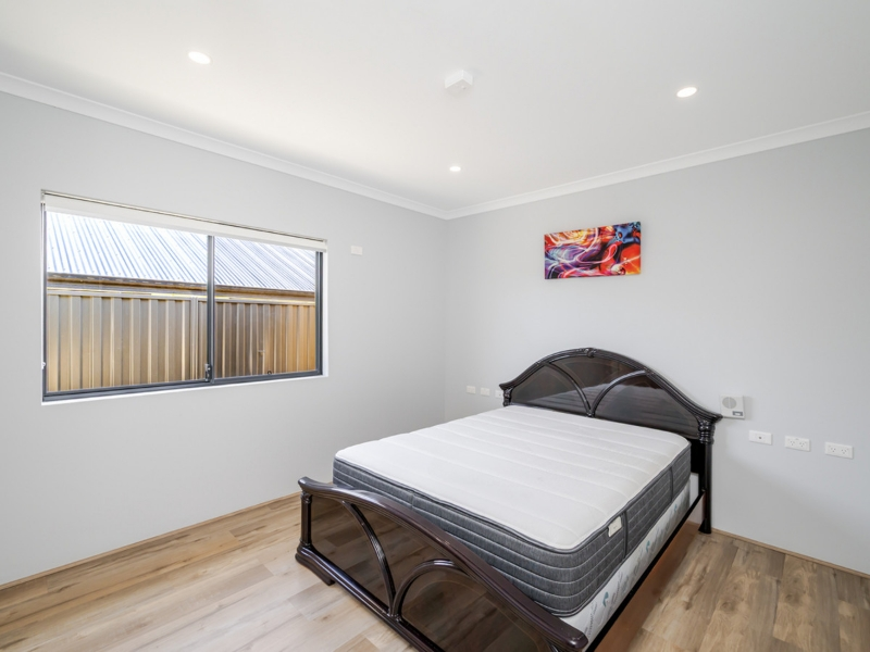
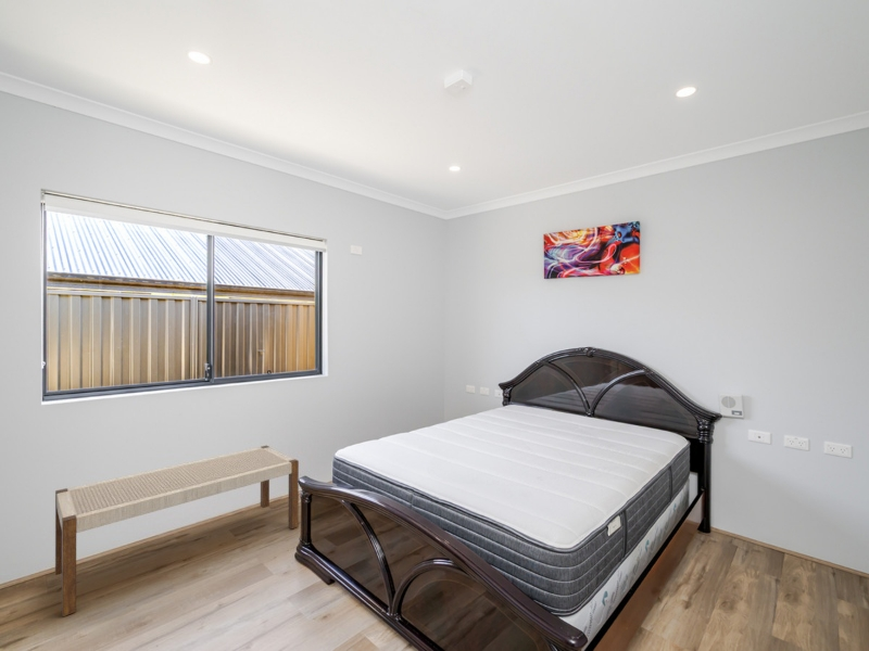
+ bench [54,445,300,617]
